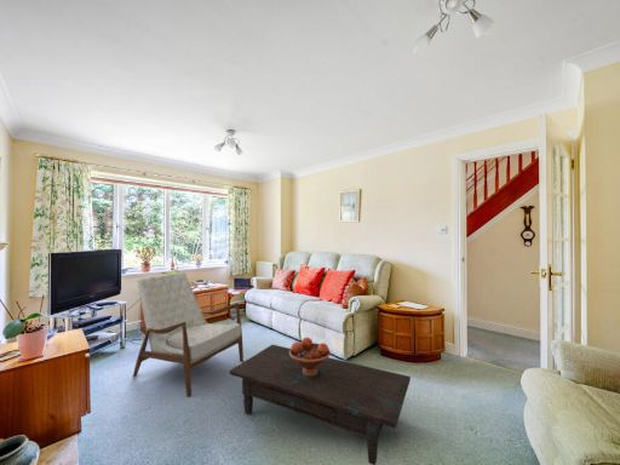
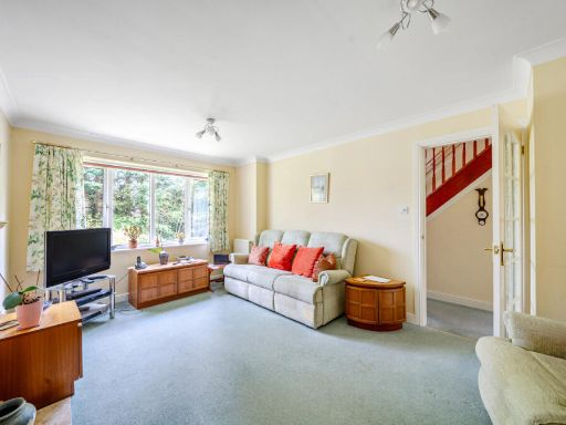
- fruit bowl [289,337,332,377]
- armchair [132,271,245,398]
- coffee table [228,344,412,465]
